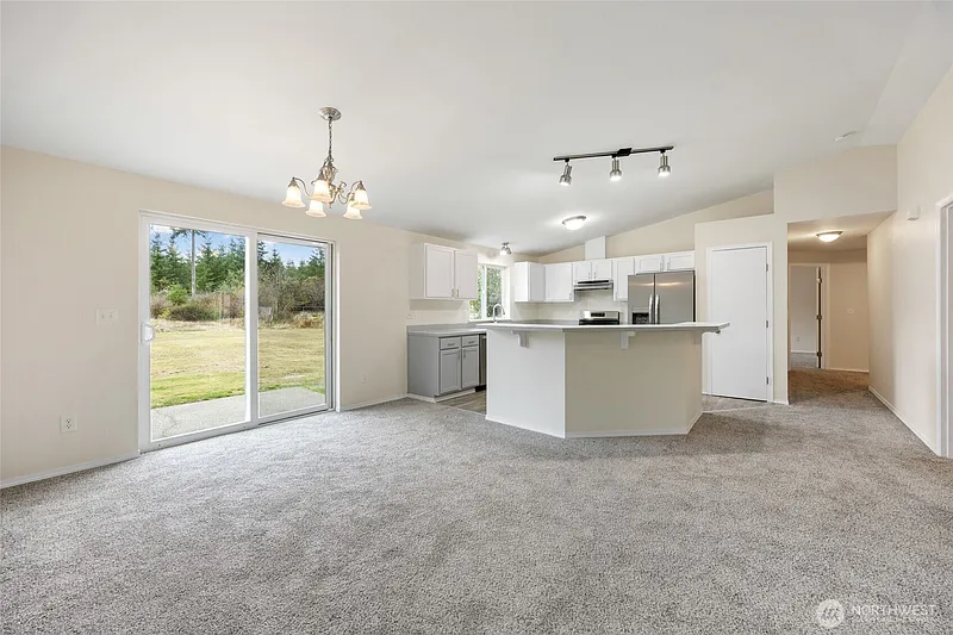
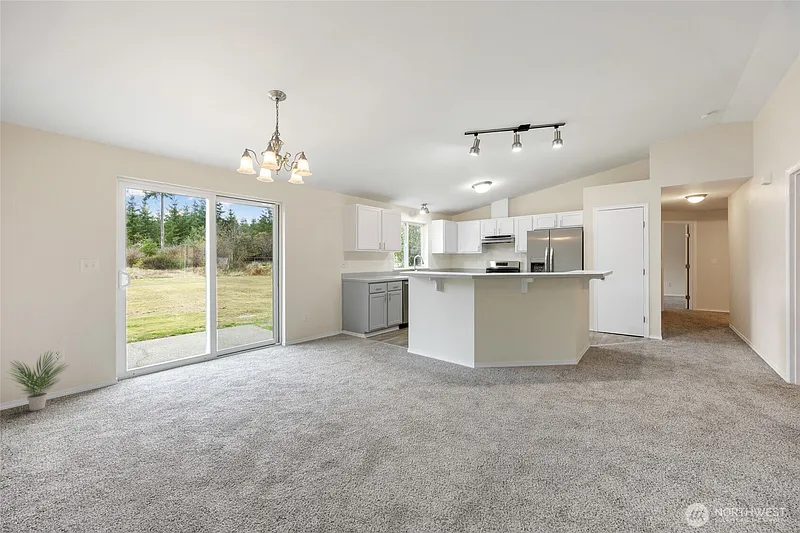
+ potted plant [4,350,70,412]
